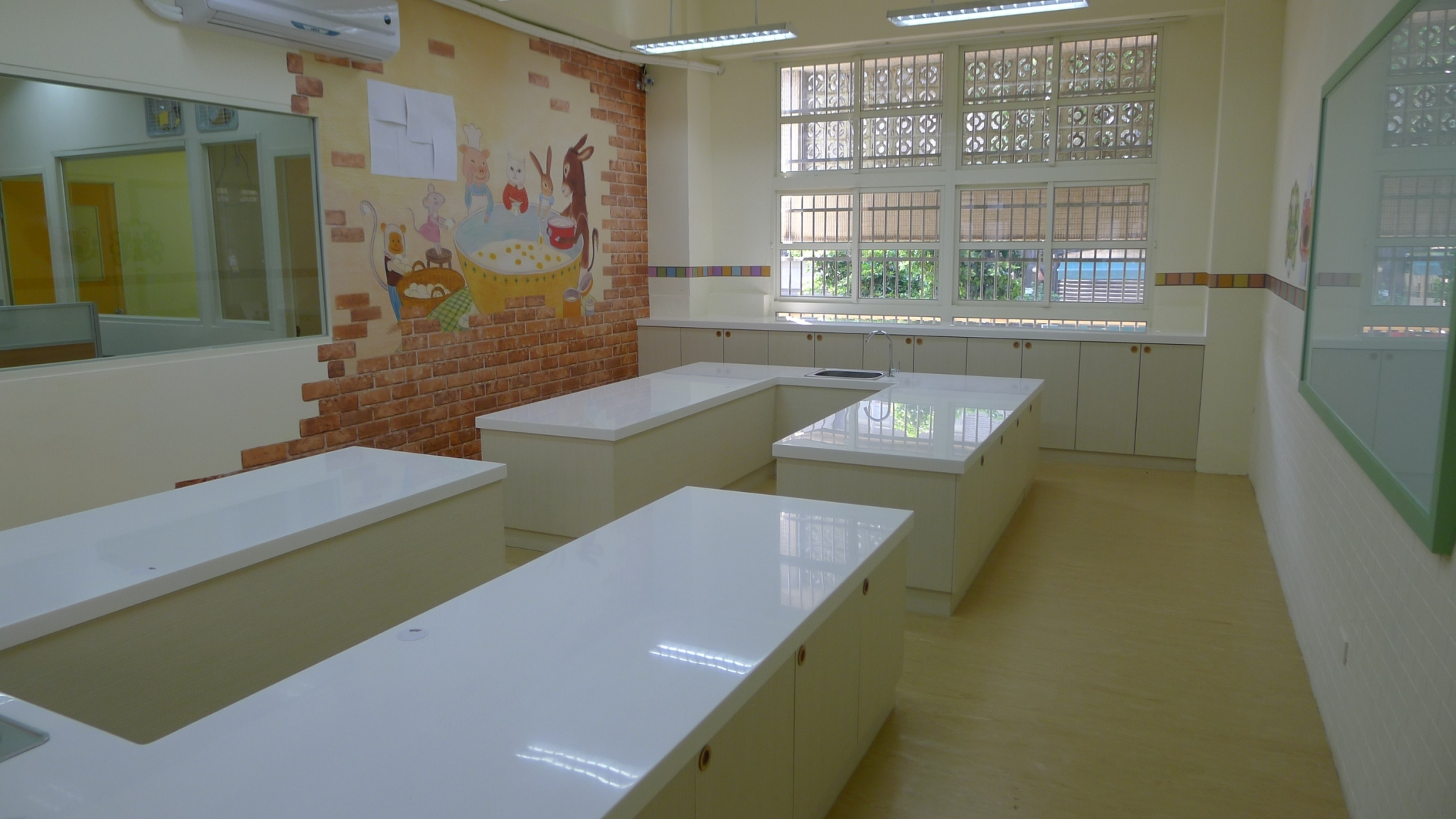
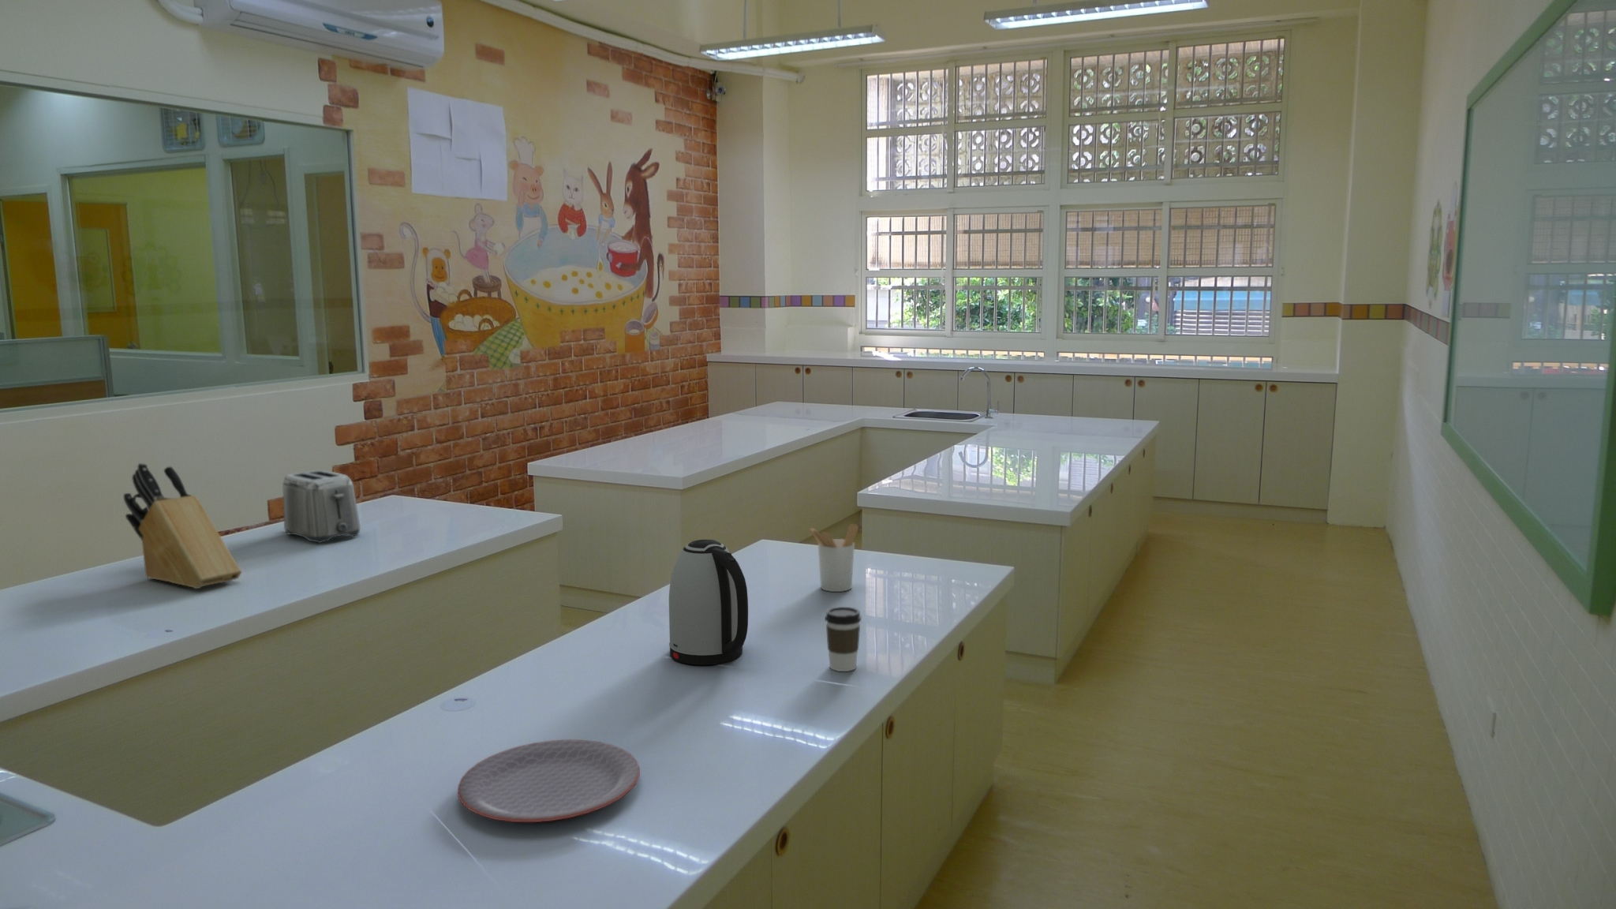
+ kettle [668,539,749,666]
+ plate [457,738,640,824]
+ coffee cup [825,606,862,673]
+ utensil holder [809,523,859,593]
+ toaster [282,469,362,544]
+ knife block [123,463,242,589]
